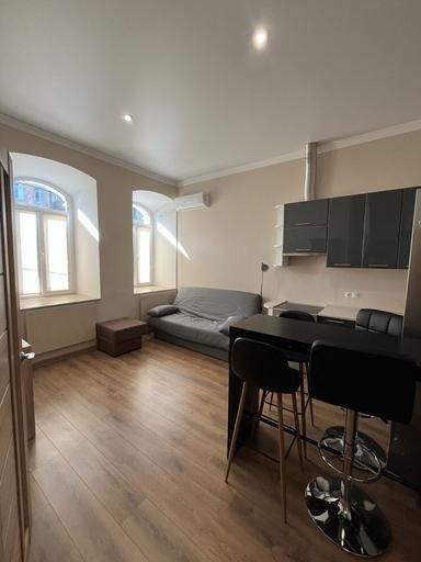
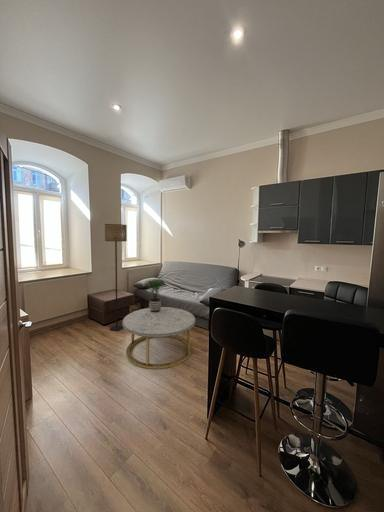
+ coffee table [121,306,196,370]
+ potted plant [146,278,167,312]
+ floor lamp [104,223,128,332]
